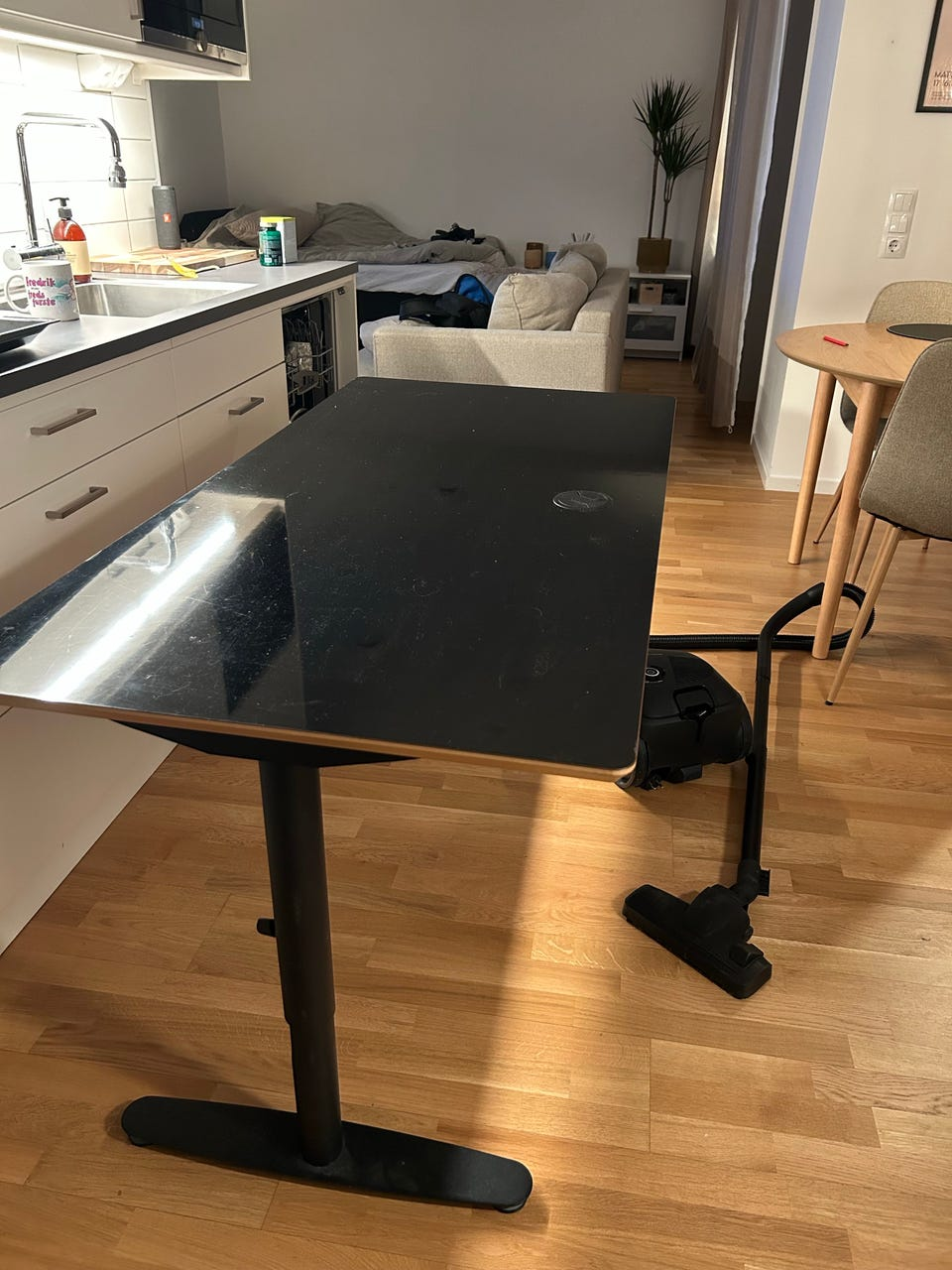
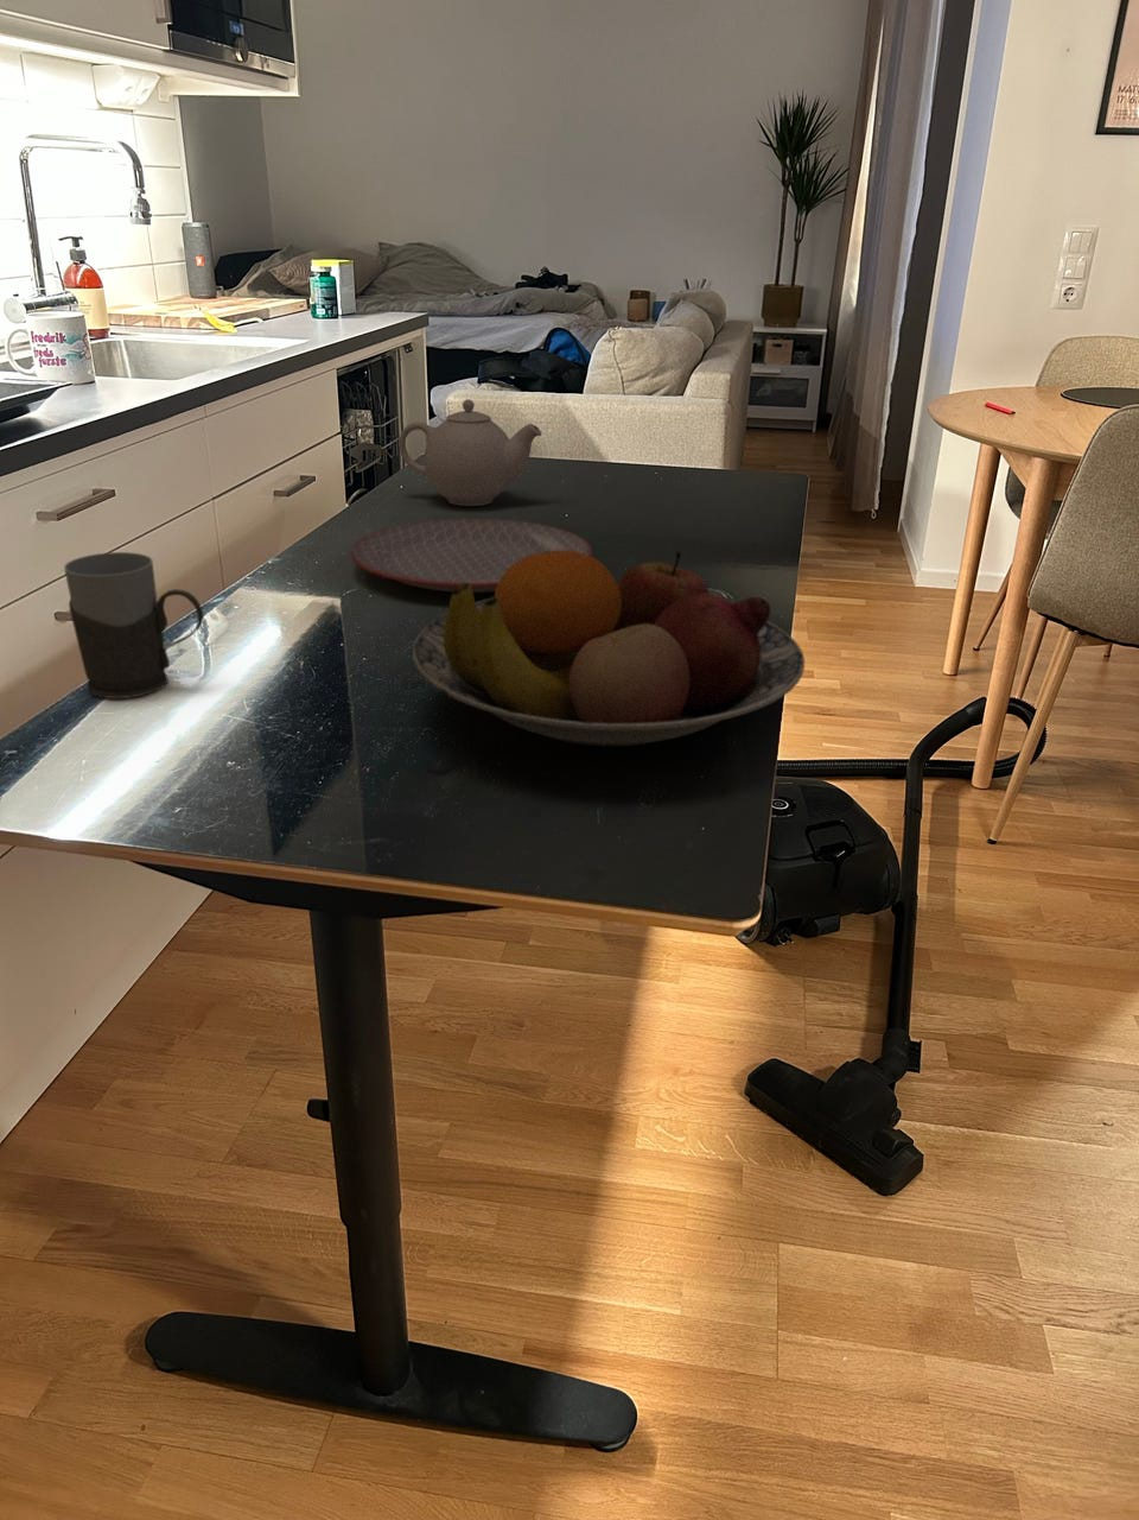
+ teapot [397,397,543,507]
+ mug [63,551,205,699]
+ plate [351,517,593,594]
+ fruit bowl [412,549,805,748]
